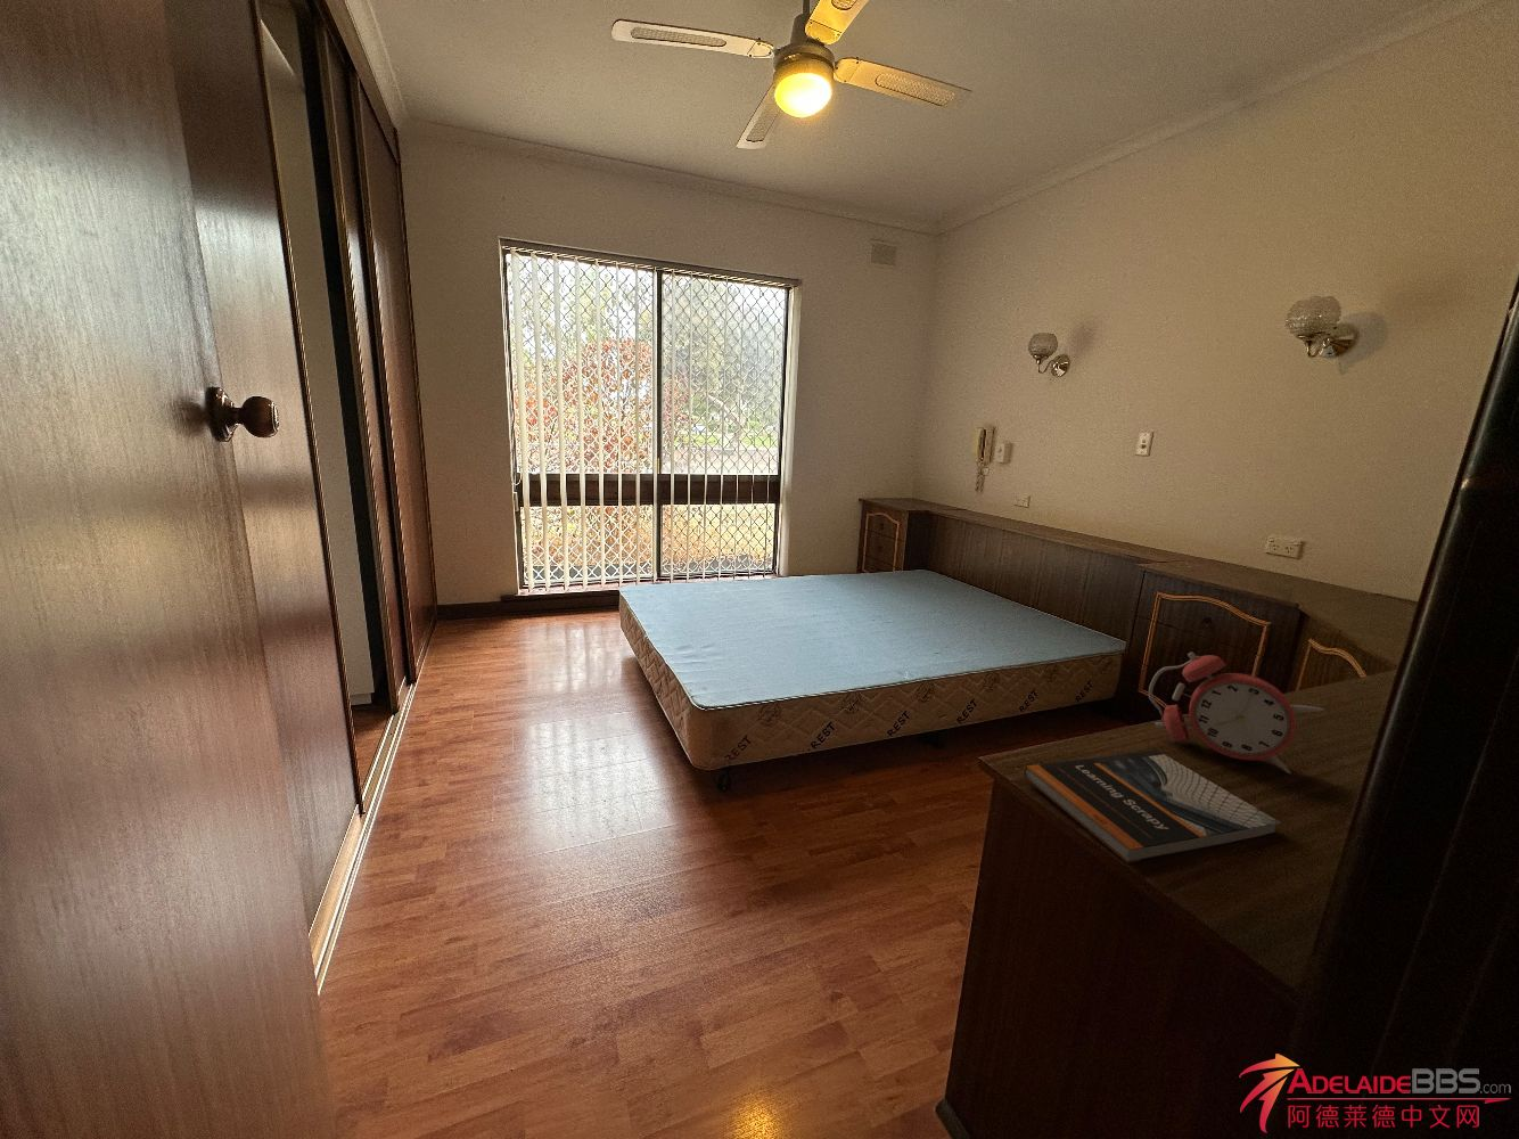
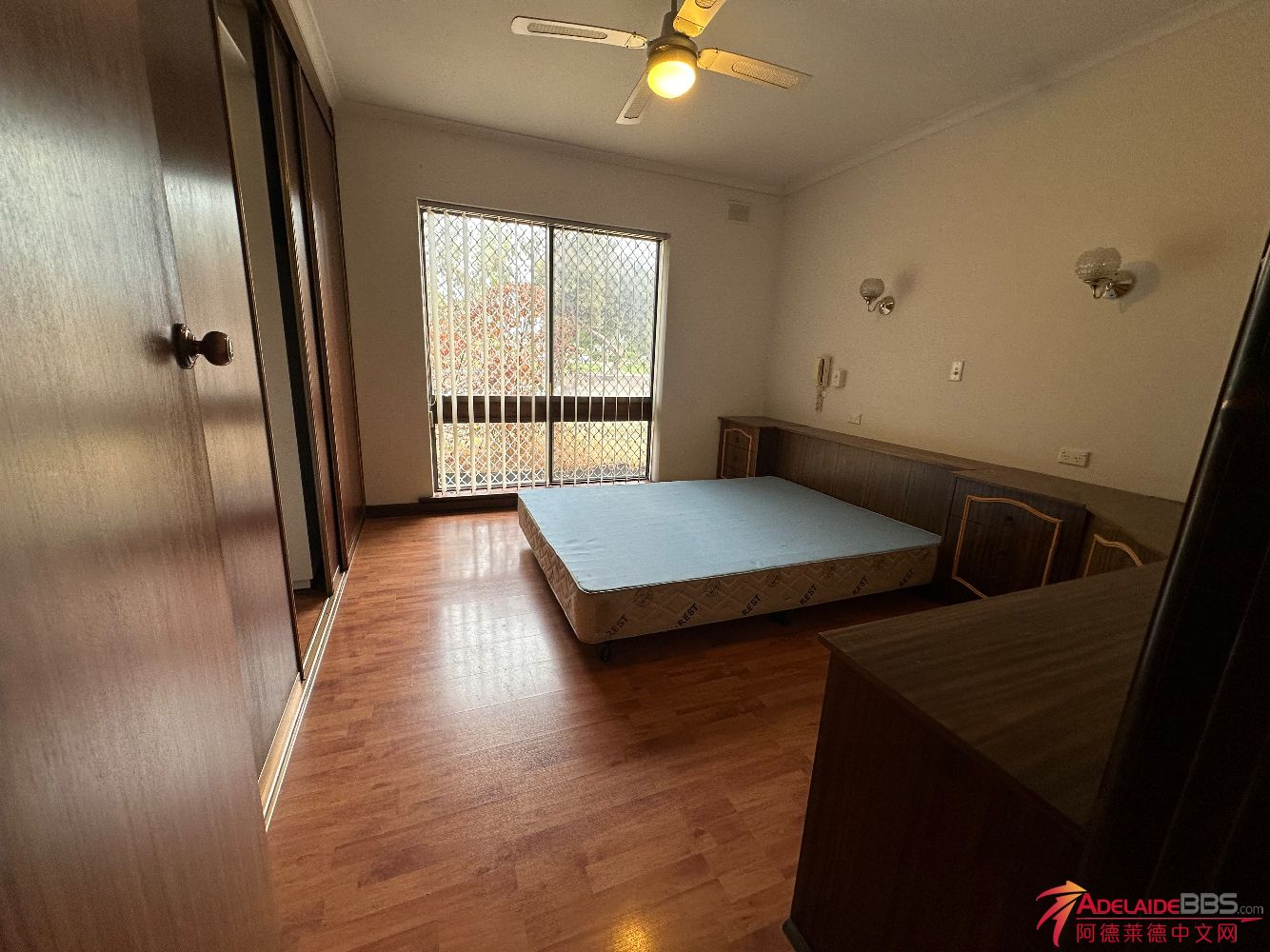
- alarm clock [1148,652,1325,774]
- book [1021,748,1281,865]
